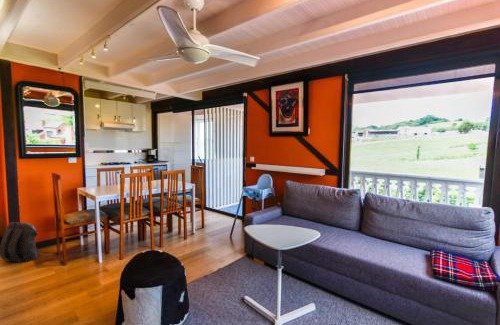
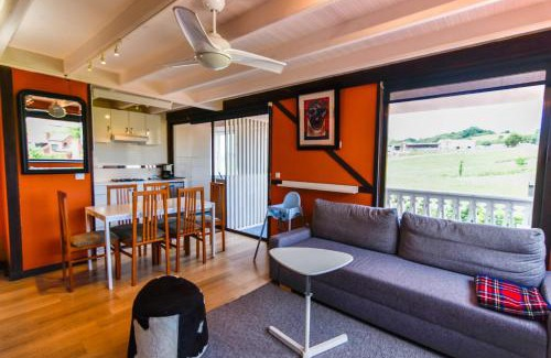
- backpack [0,221,40,264]
